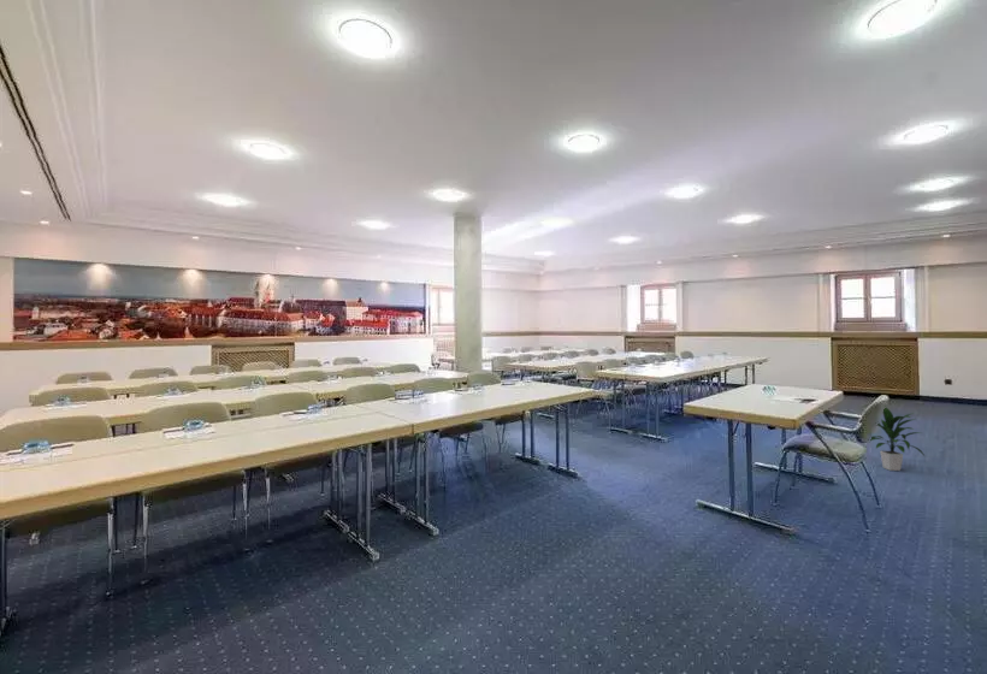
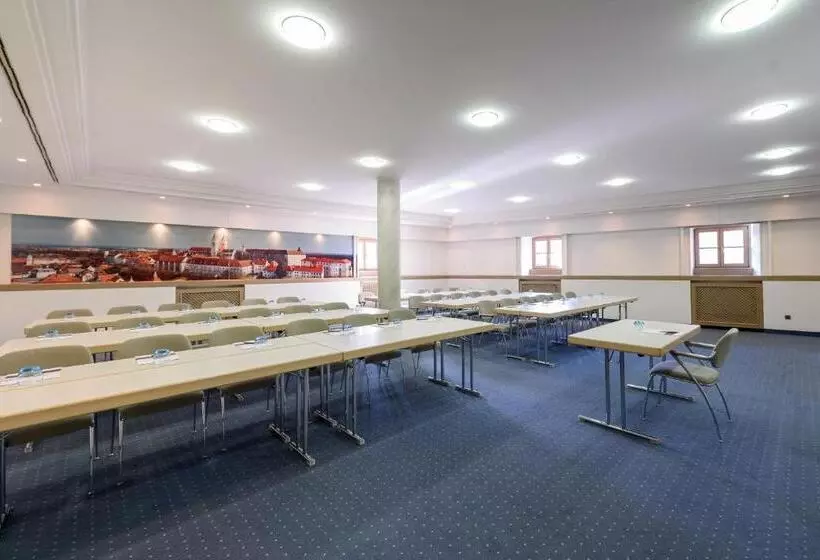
- indoor plant [869,407,927,472]
